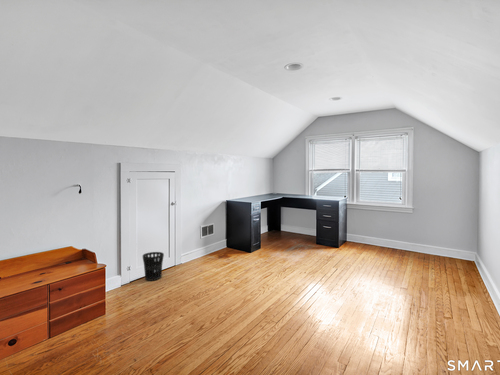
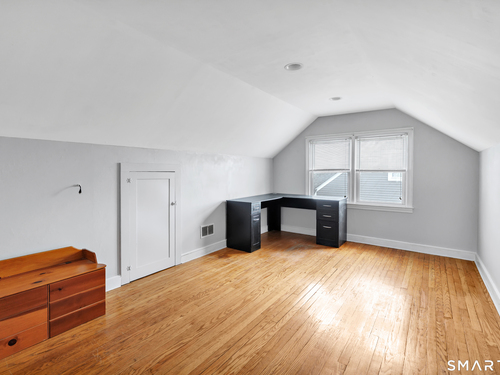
- wastebasket [142,251,165,282]
